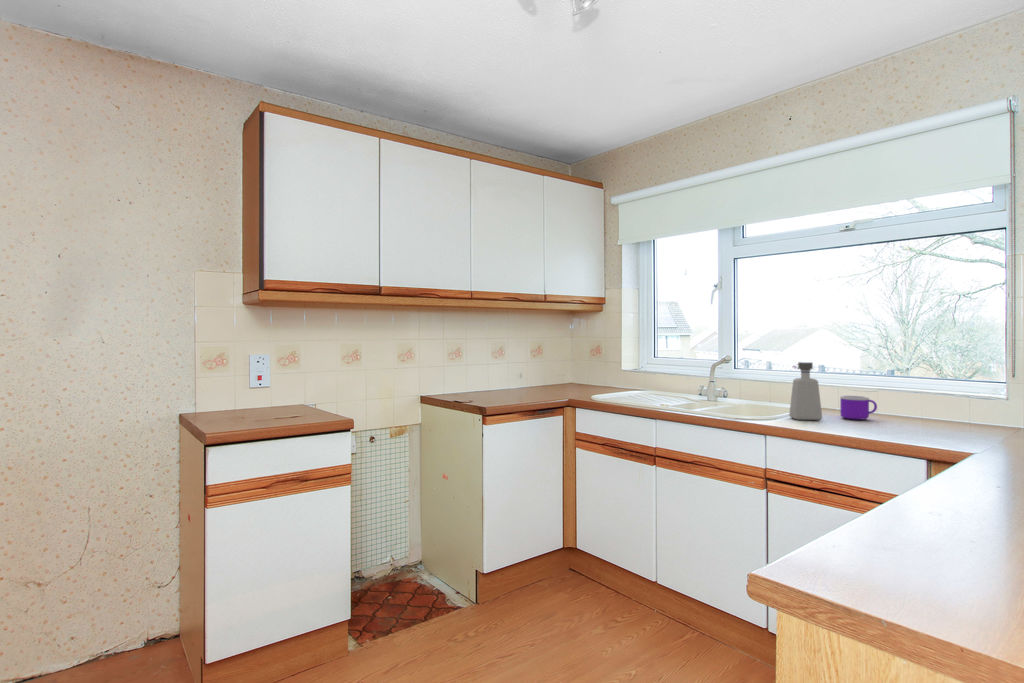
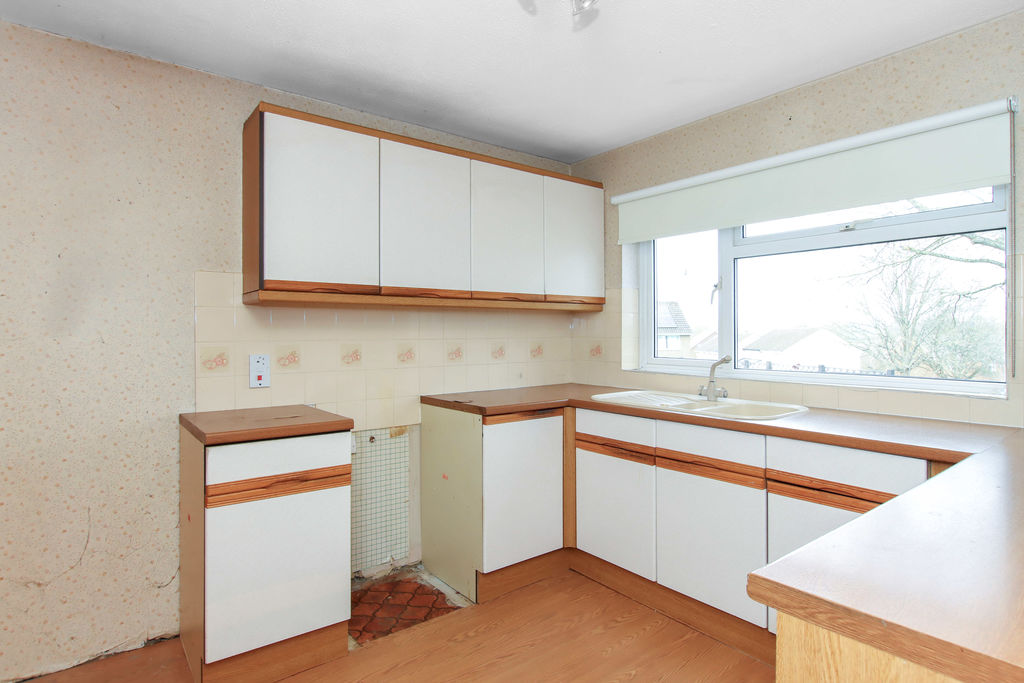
- soap dispenser [788,361,823,421]
- mug [839,395,878,421]
